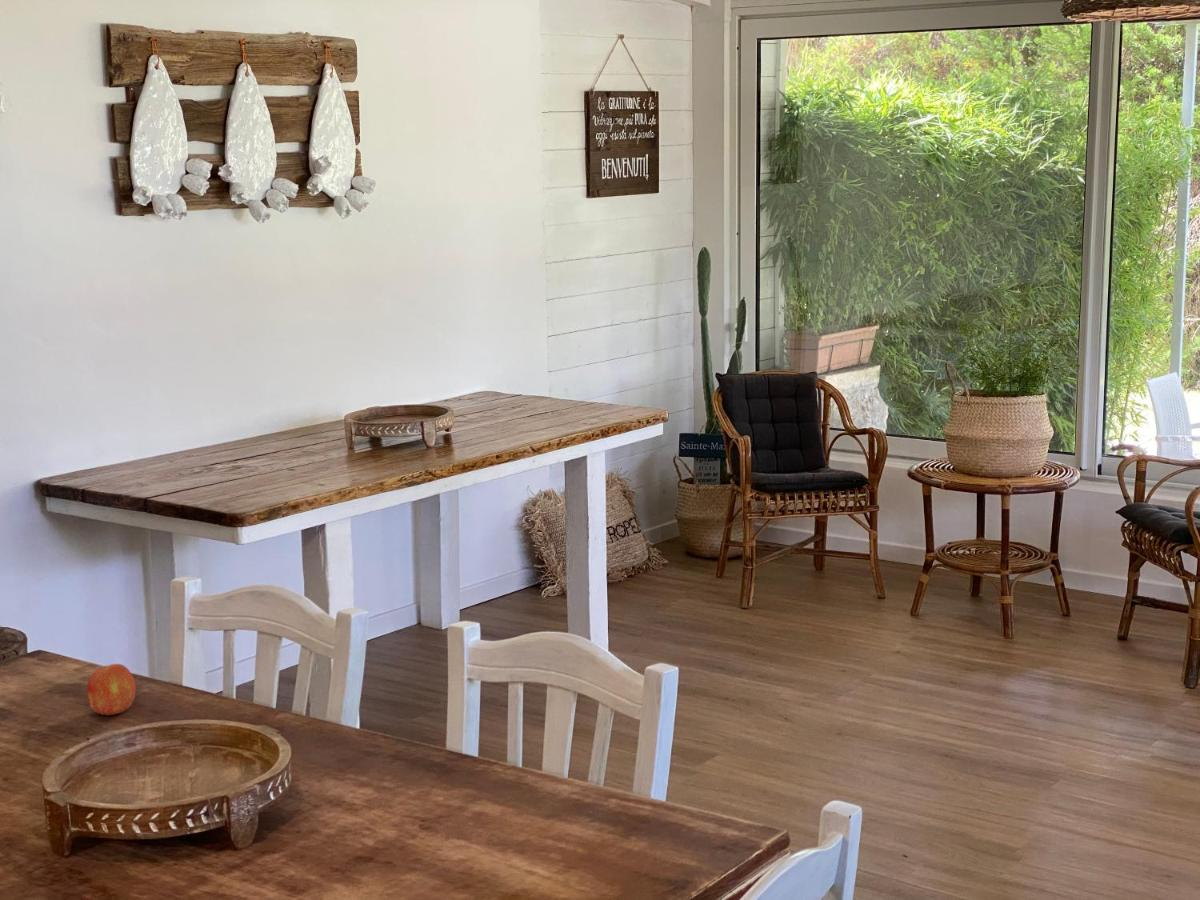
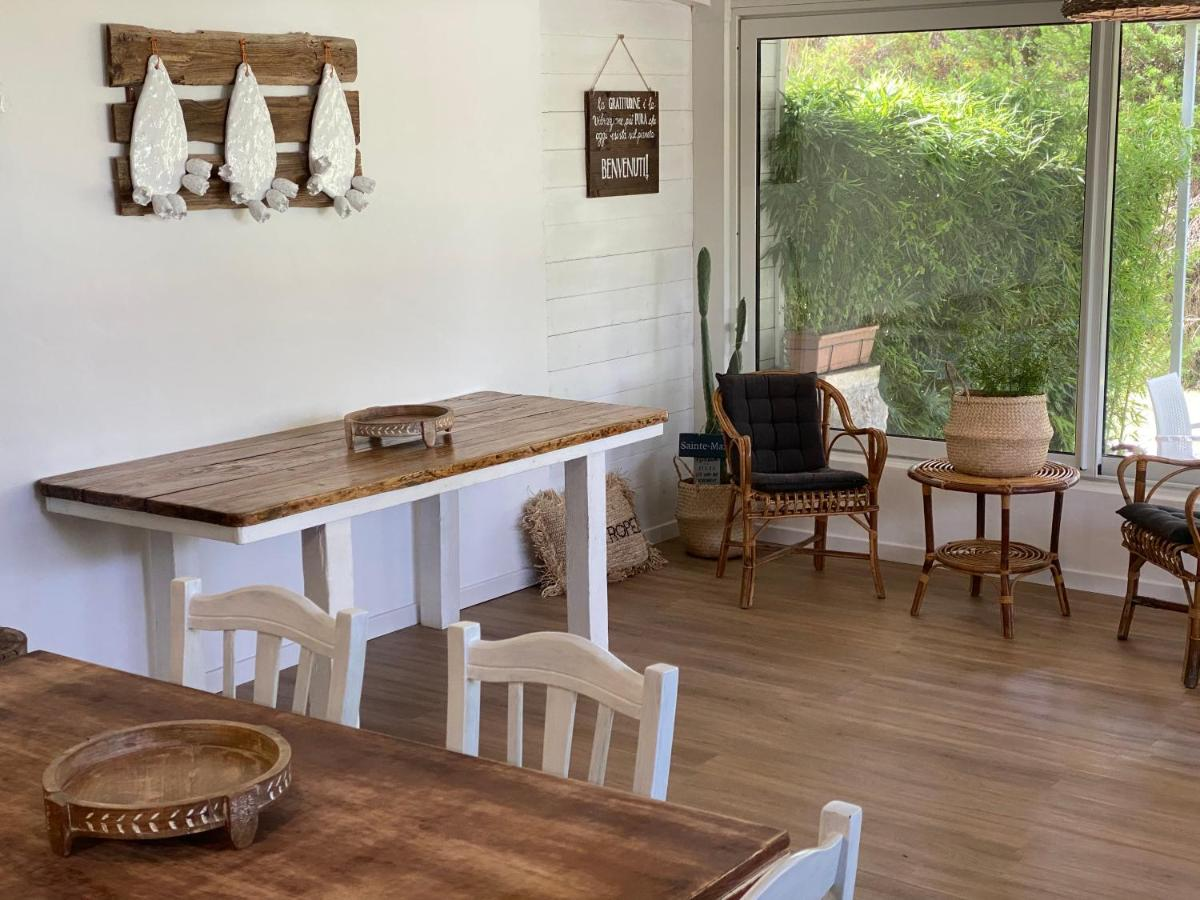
- fruit [86,663,137,716]
